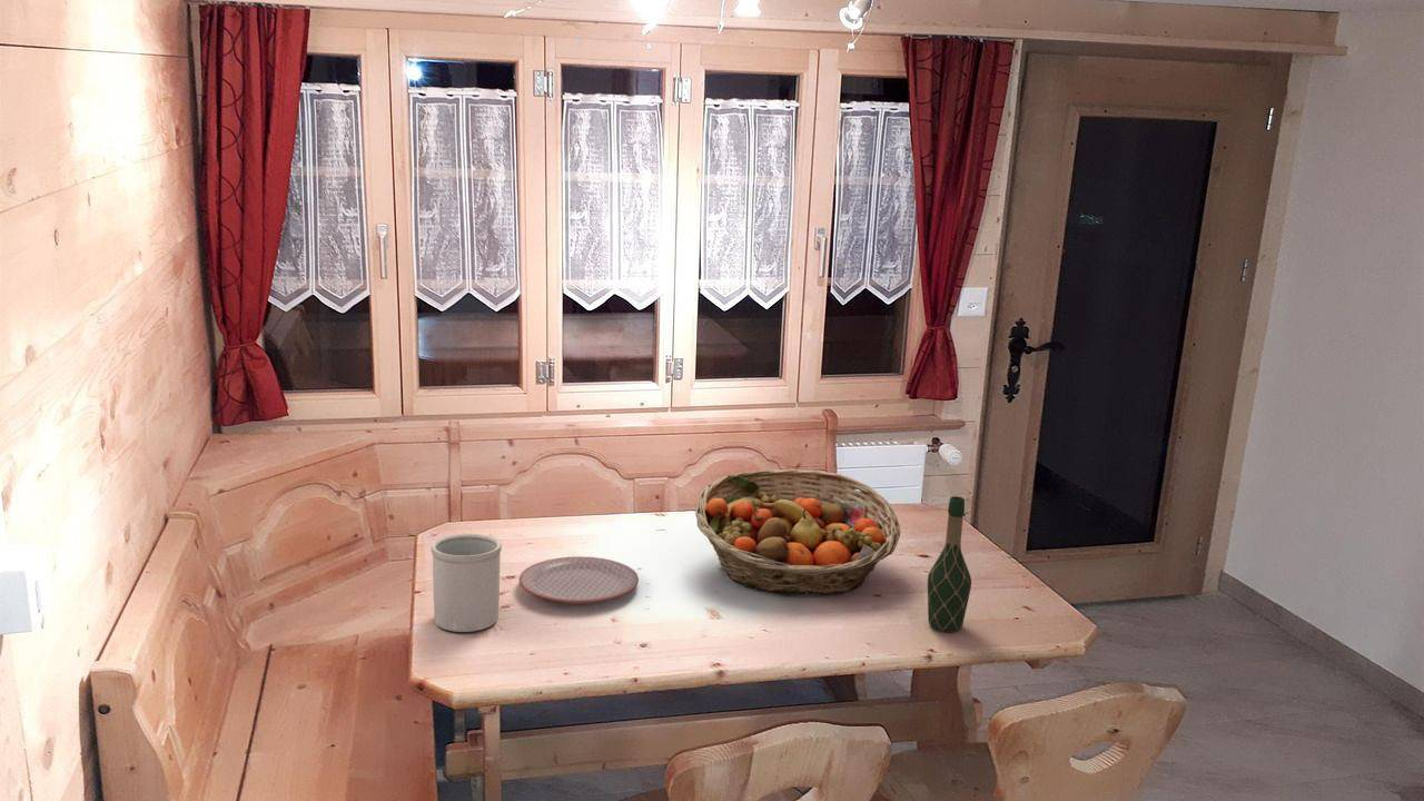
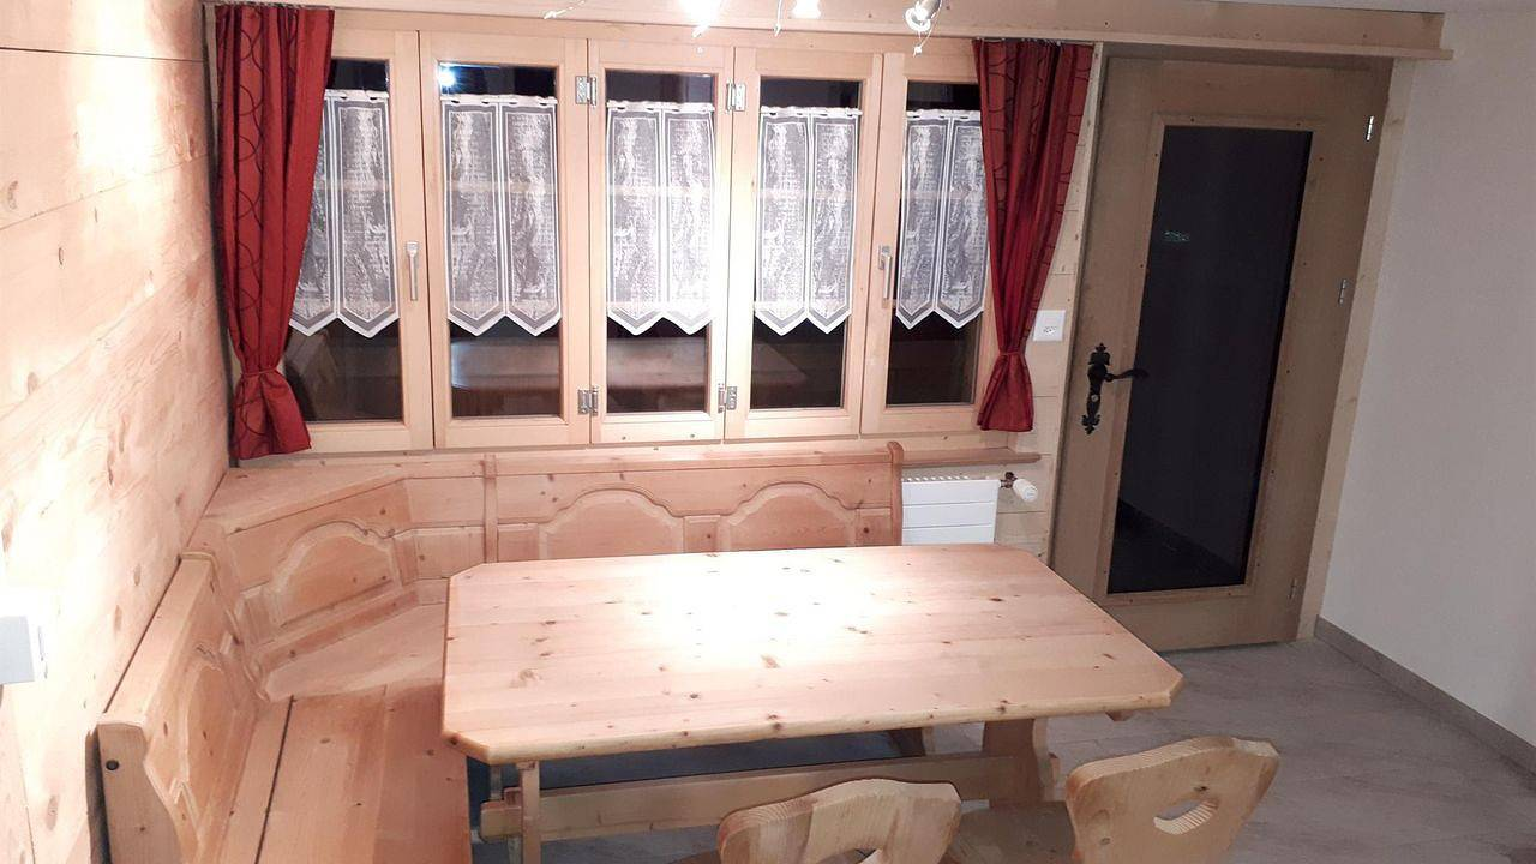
- plate [518,555,640,604]
- utensil holder [431,532,503,633]
- wine bottle [927,495,972,633]
- fruit basket [694,468,901,595]
